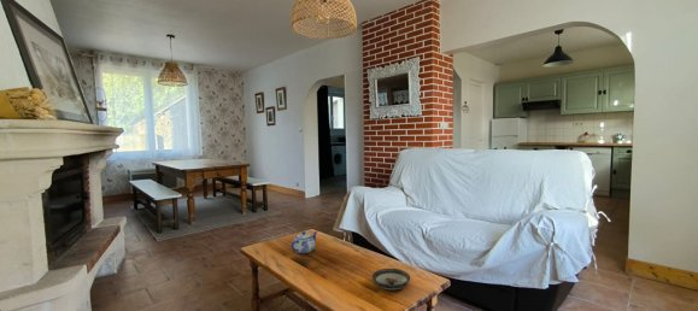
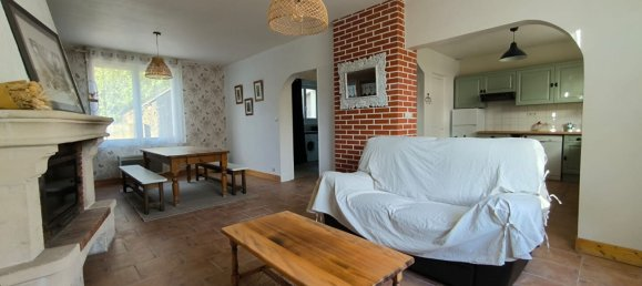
- saucer [371,268,411,292]
- teapot [291,230,318,254]
